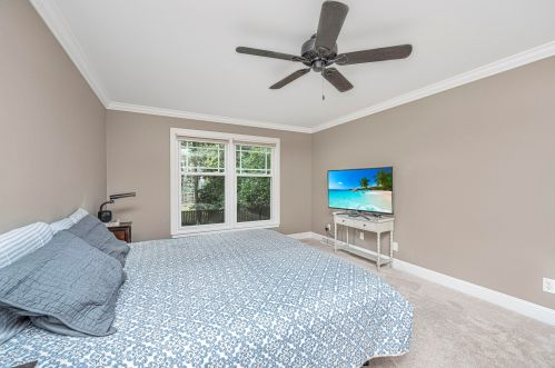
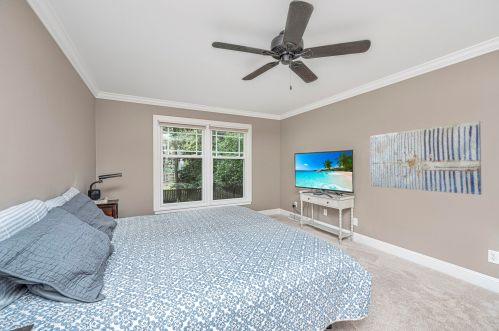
+ wall art [369,120,482,196]
